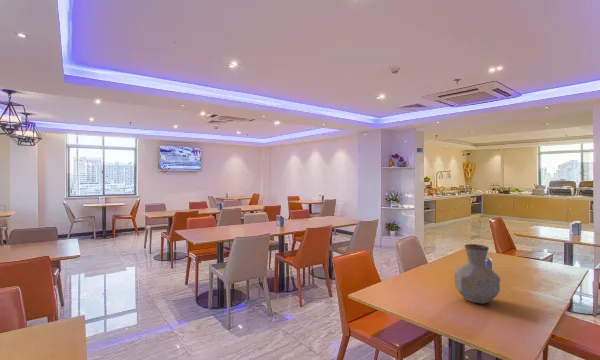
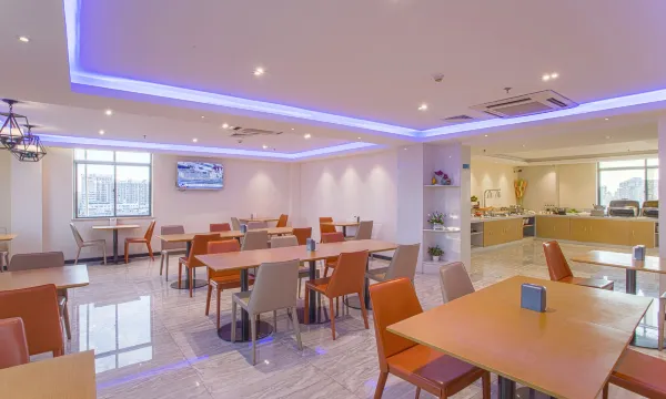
- vase [453,243,501,305]
